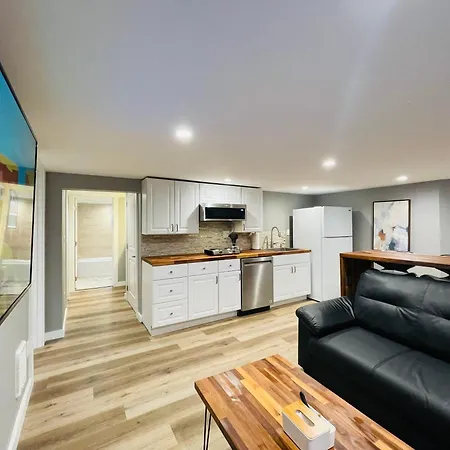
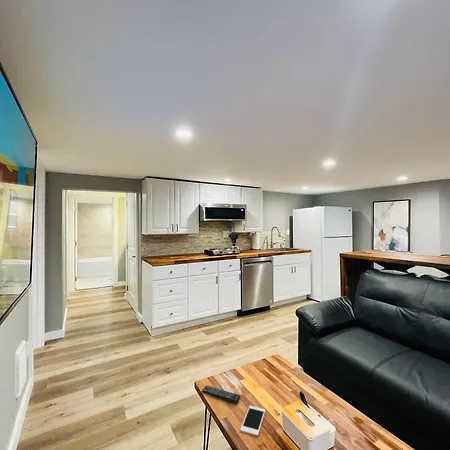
+ cell phone [239,405,266,437]
+ remote control [201,385,241,404]
